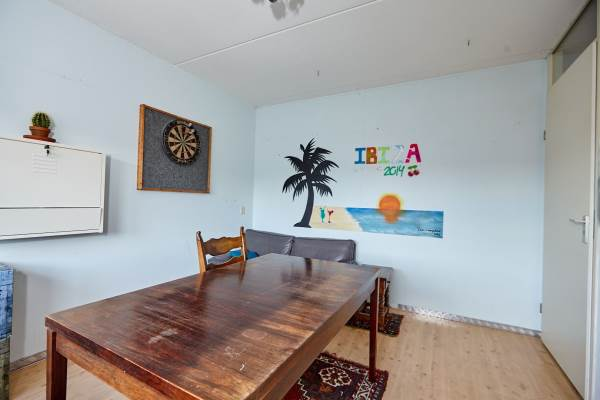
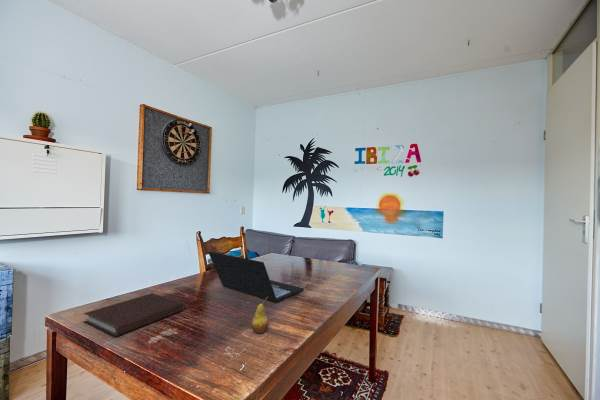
+ fruit [251,297,269,334]
+ laptop [207,251,305,303]
+ notebook [83,292,185,338]
